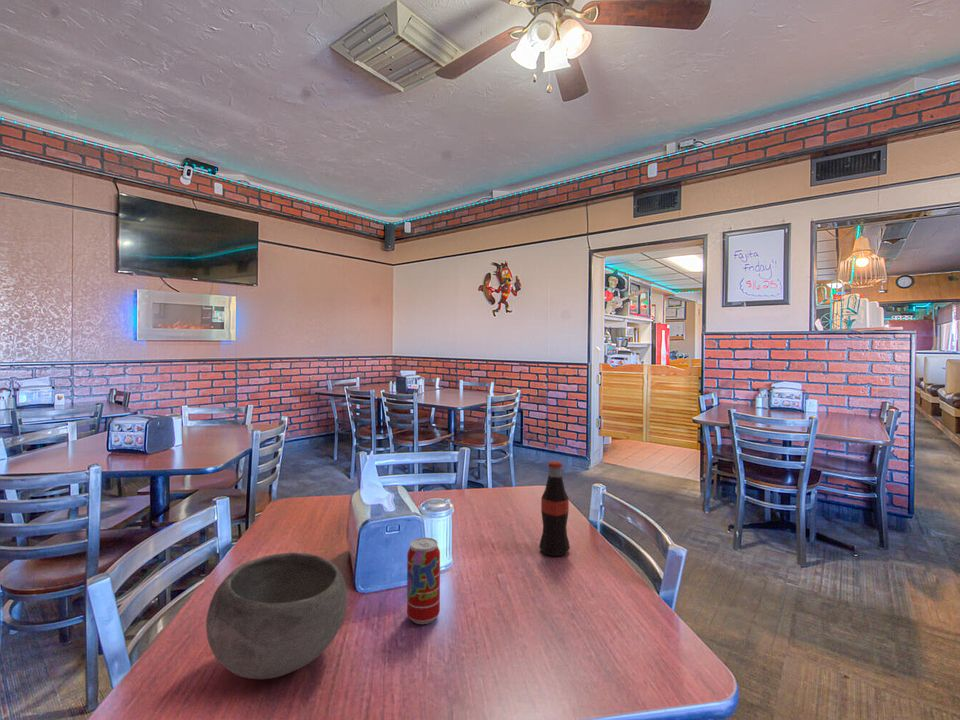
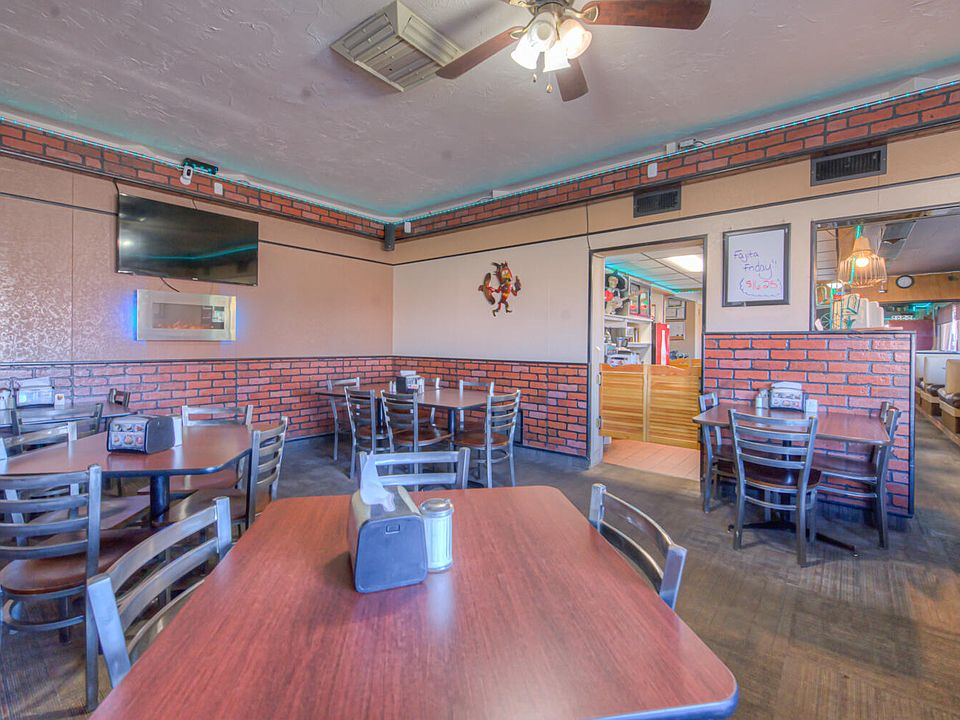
- bowl [205,552,348,680]
- bottle [538,460,571,557]
- beverage can [406,537,441,625]
